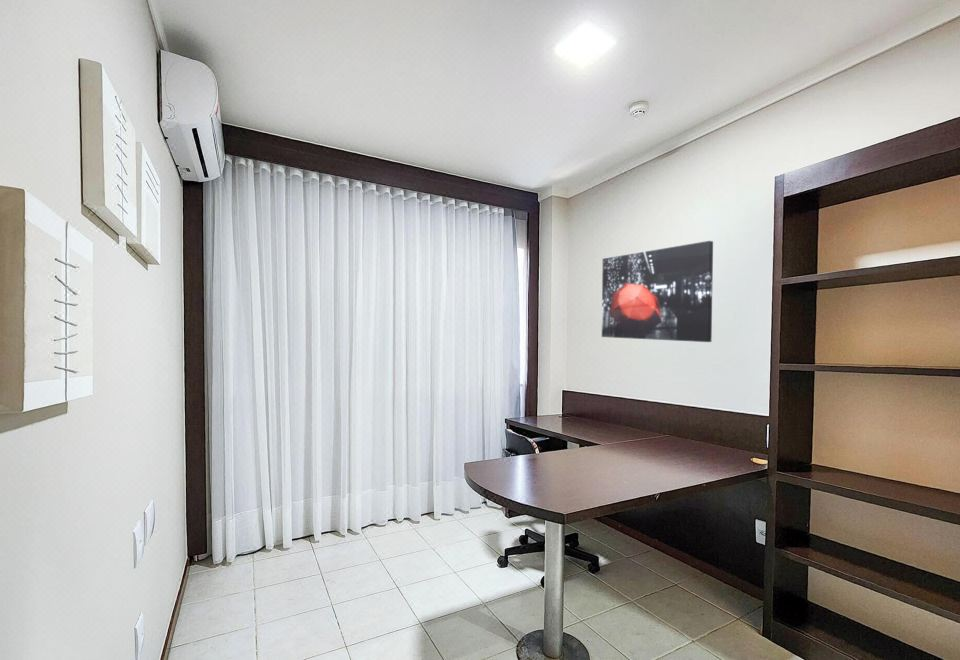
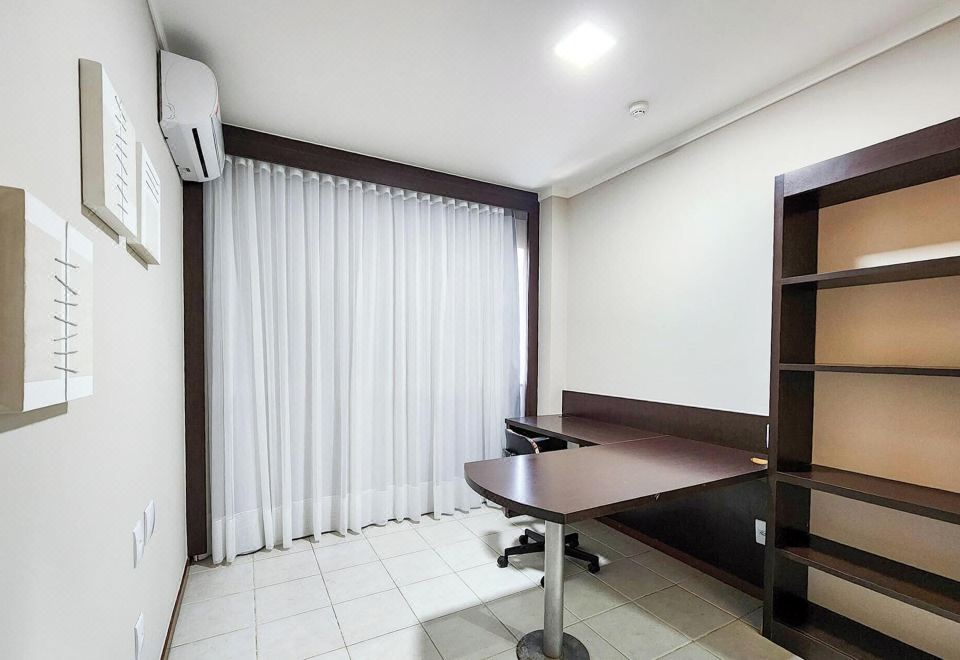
- wall art [601,240,714,343]
